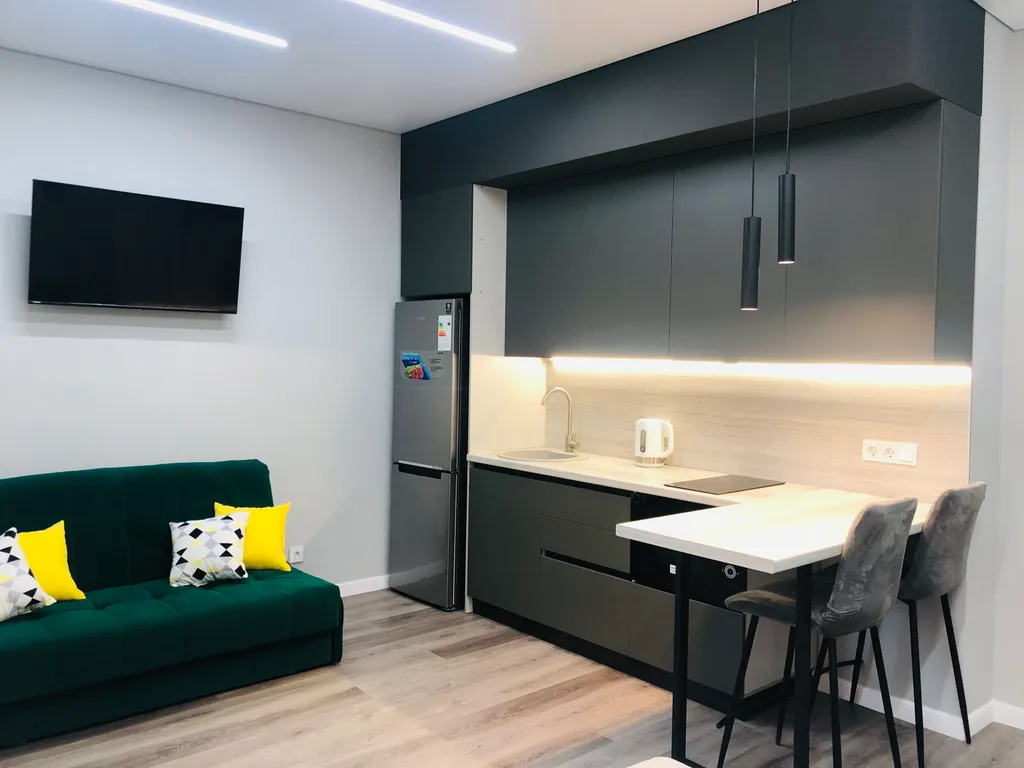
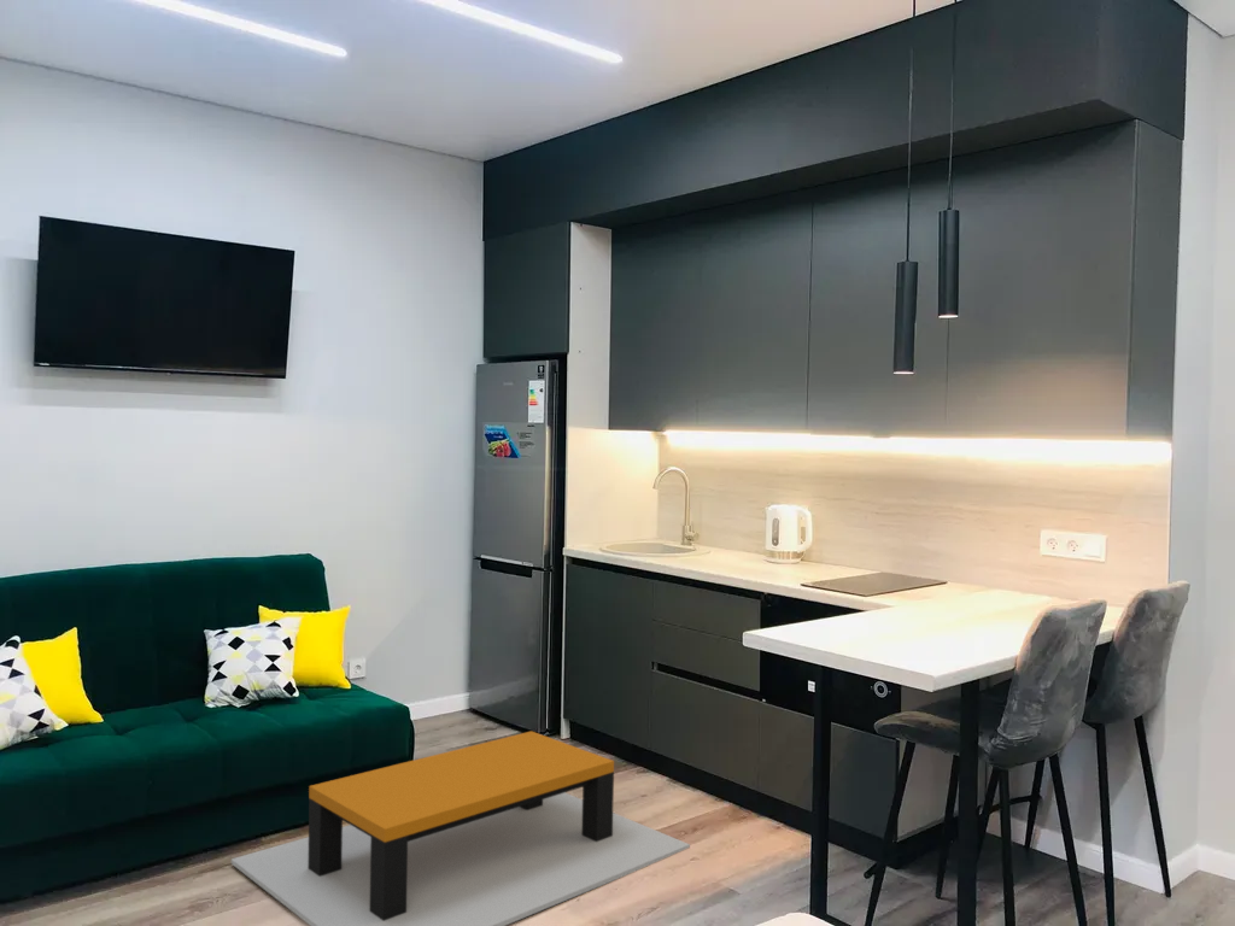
+ coffee table [230,729,691,926]
